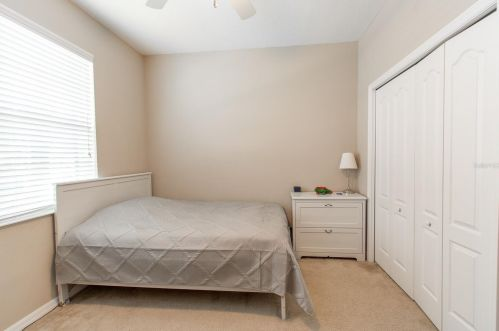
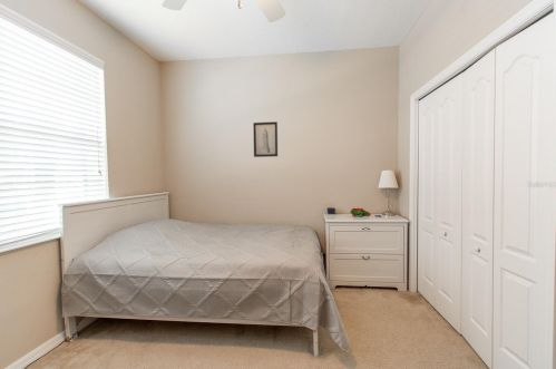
+ wall art [252,120,279,158]
